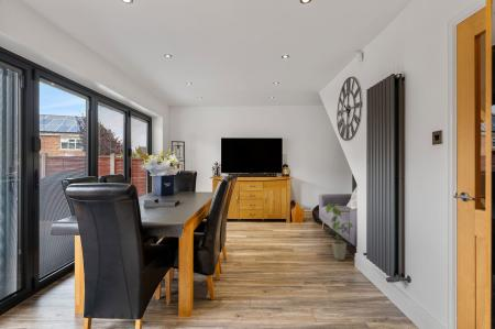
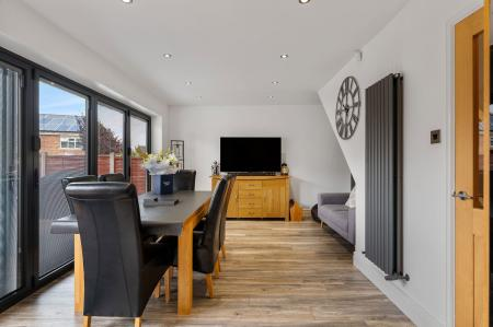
- house plant [324,202,355,261]
